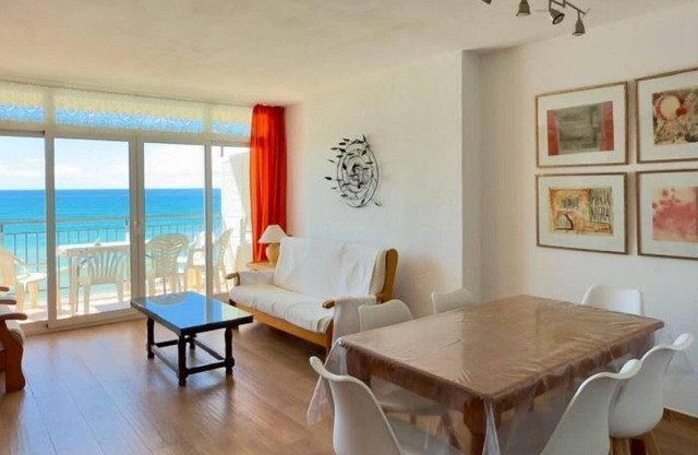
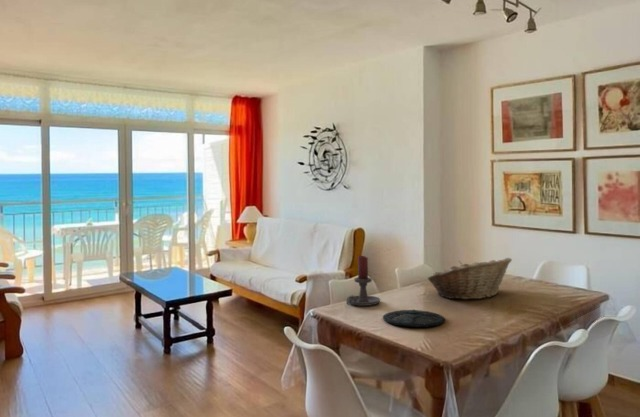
+ candle holder [345,255,381,307]
+ fruit basket [427,257,513,300]
+ plate [382,309,446,328]
